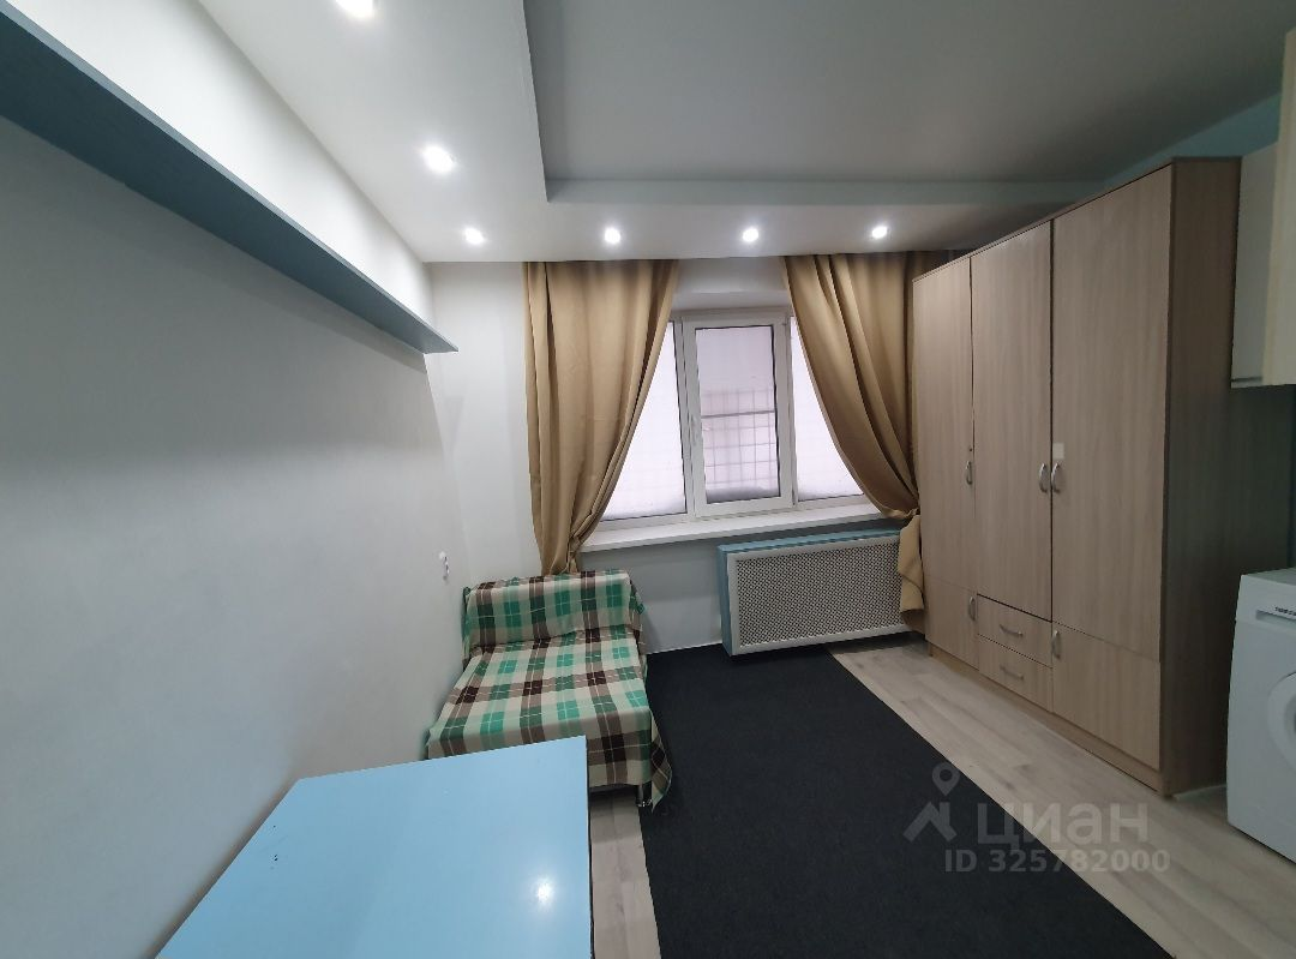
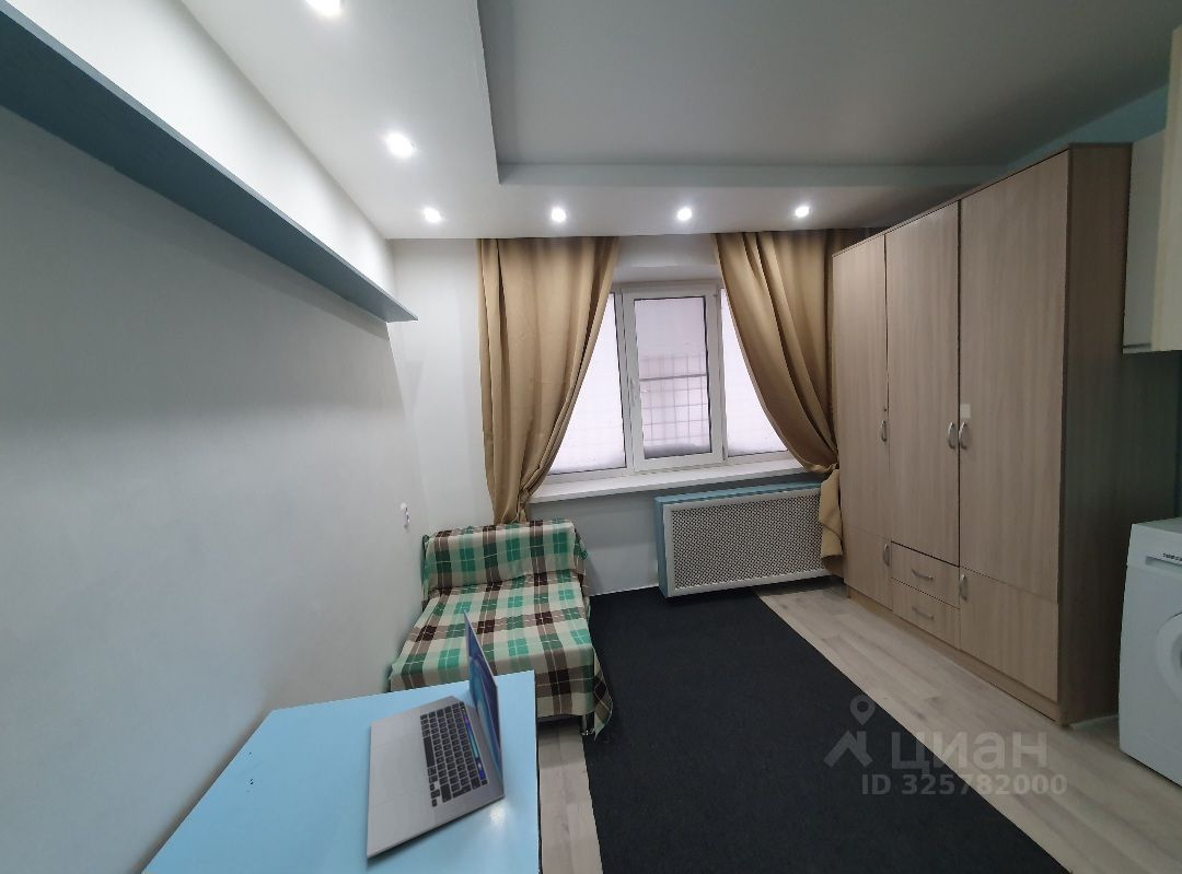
+ laptop [366,609,506,860]
